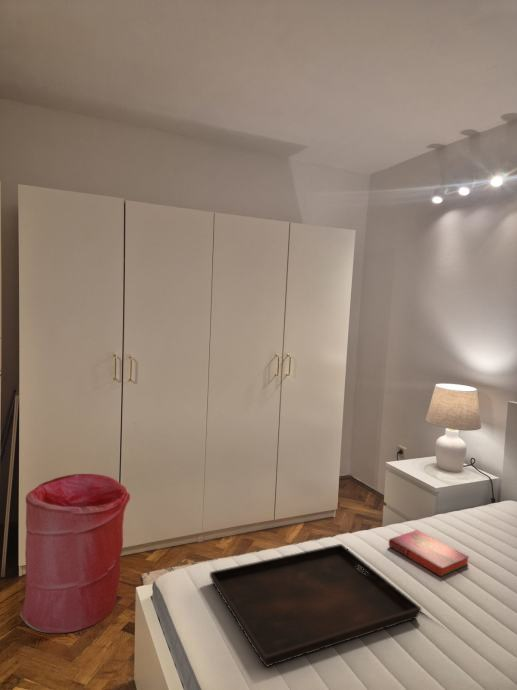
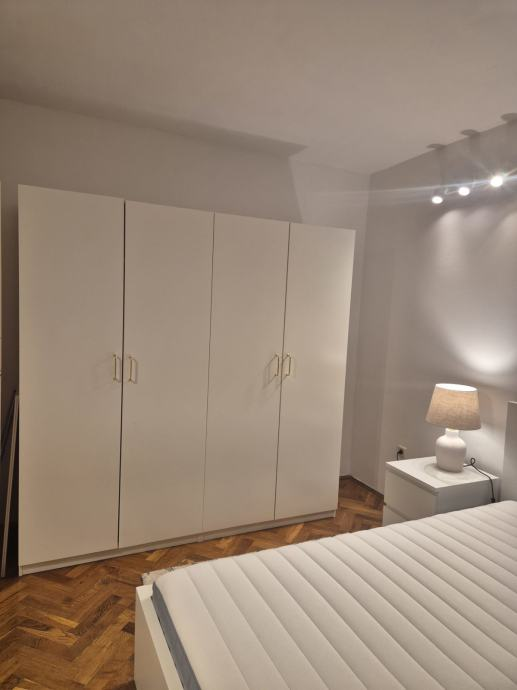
- serving tray [209,543,422,668]
- laundry hamper [19,473,131,634]
- hardback book [388,529,470,578]
